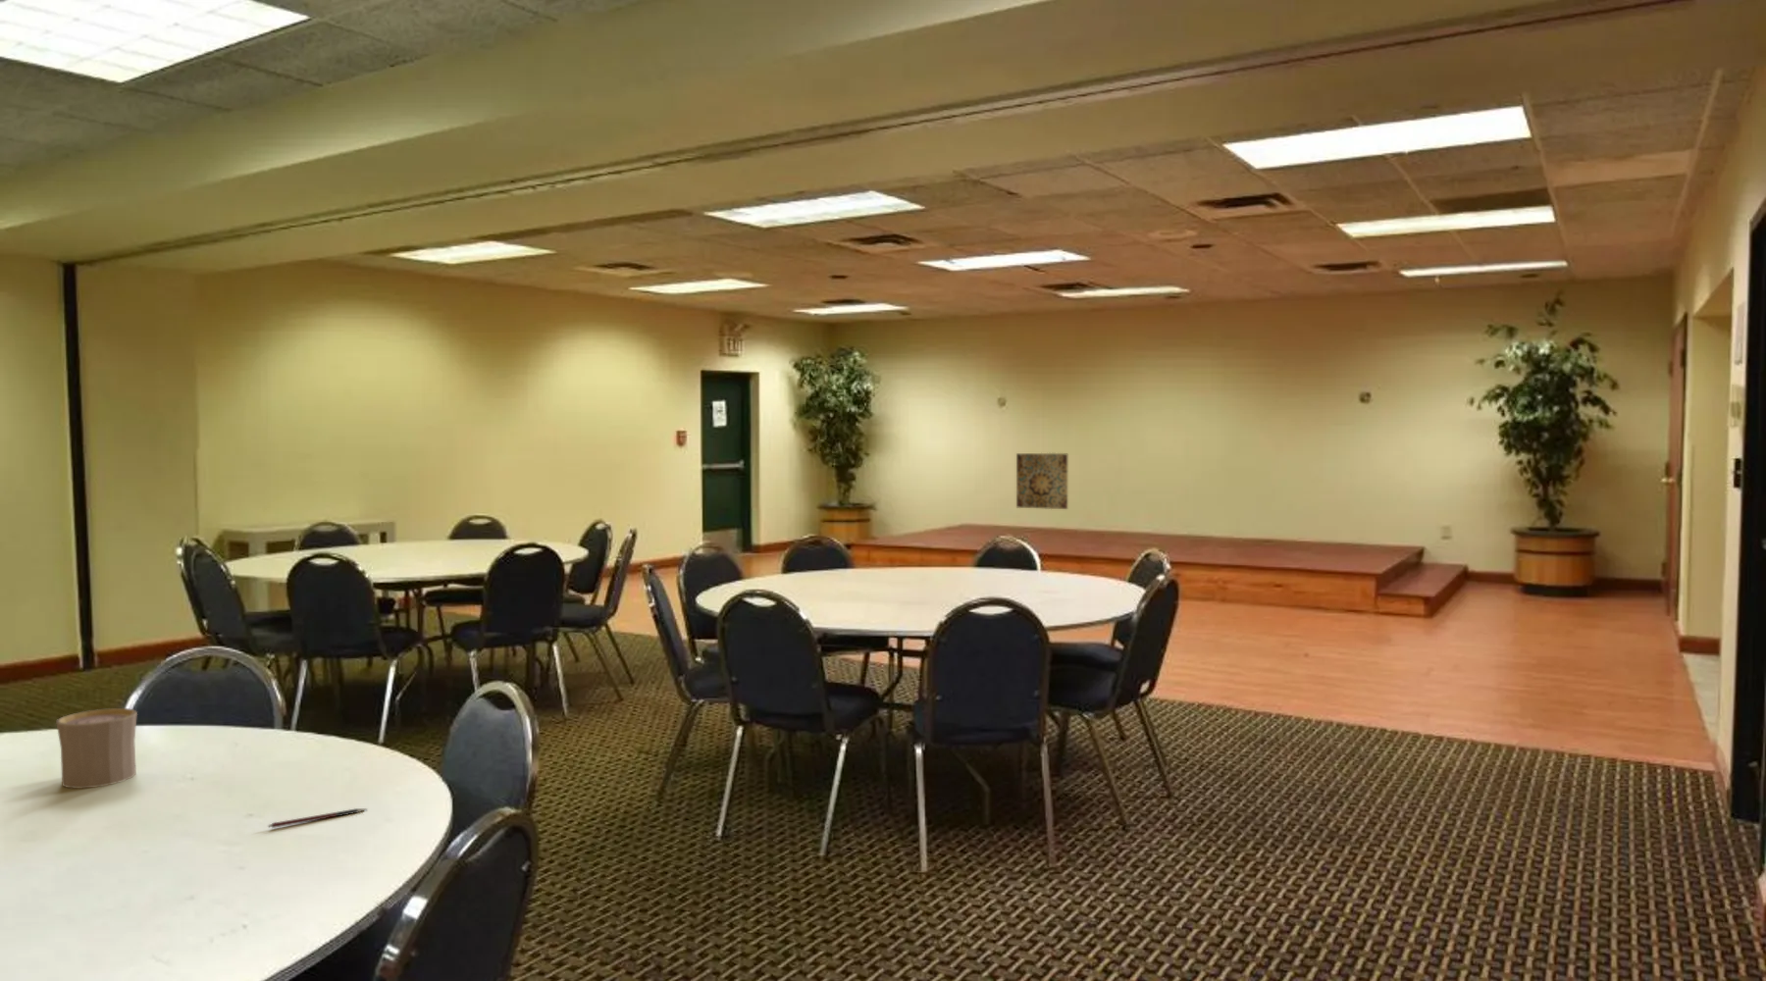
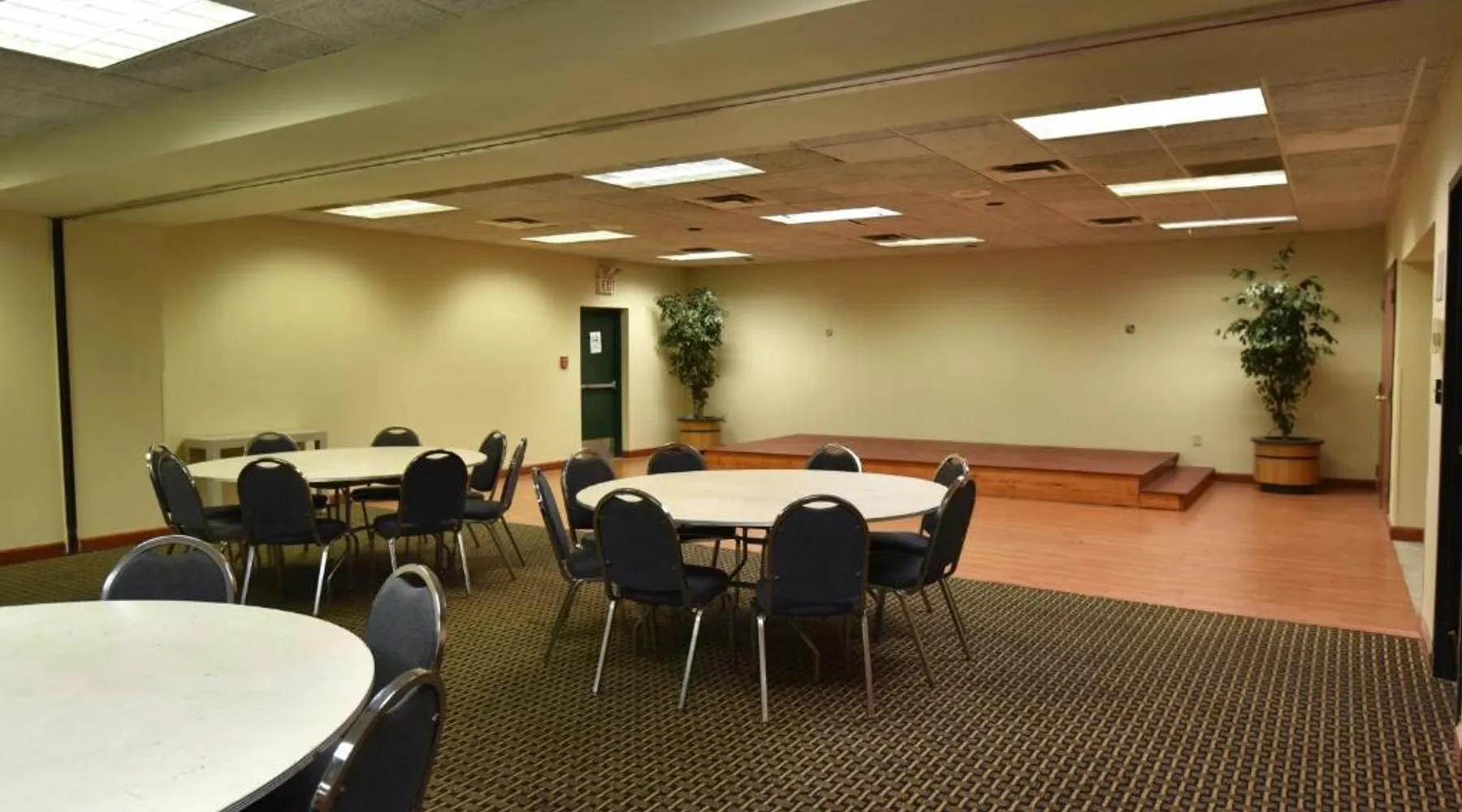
- cup [54,707,139,790]
- wall art [1016,452,1069,510]
- pen [267,807,368,829]
